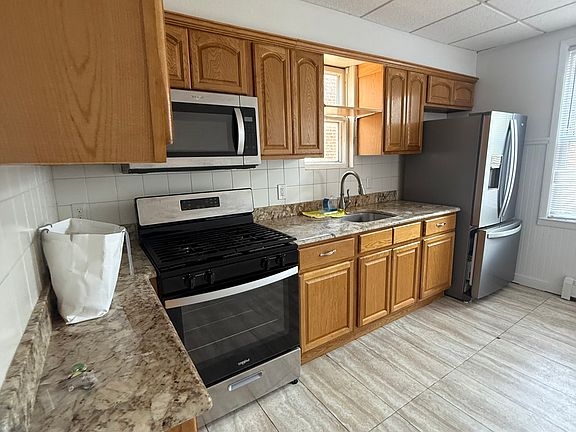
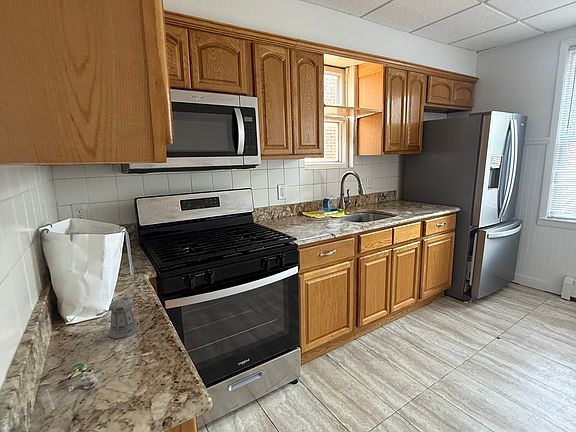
+ pepper shaker [95,295,141,340]
